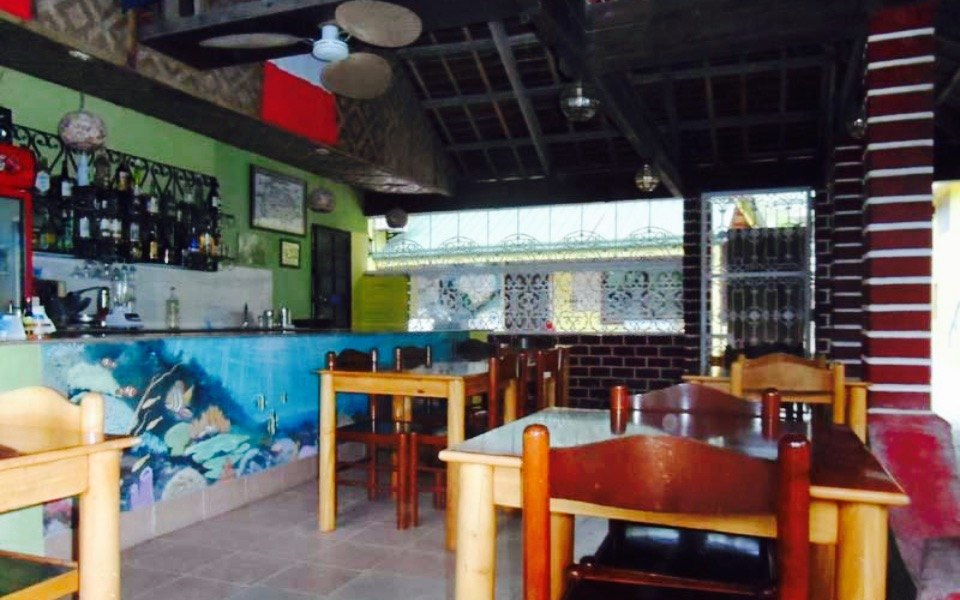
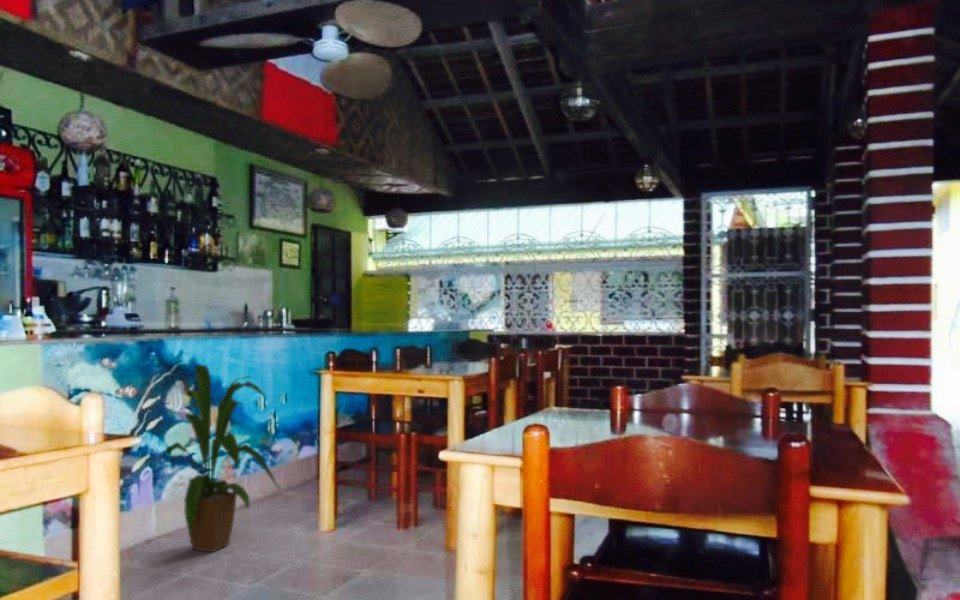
+ house plant [144,363,281,553]
